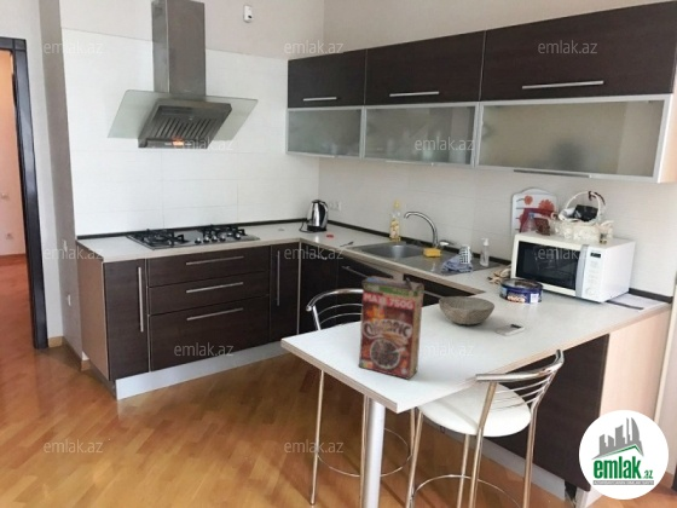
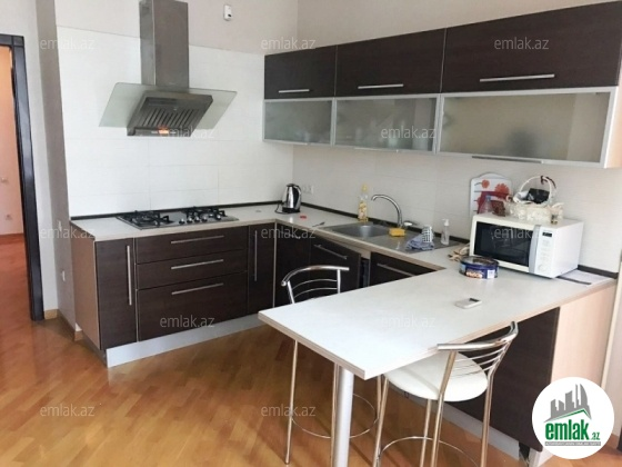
- cereal box [357,275,426,381]
- bowl [438,295,496,325]
